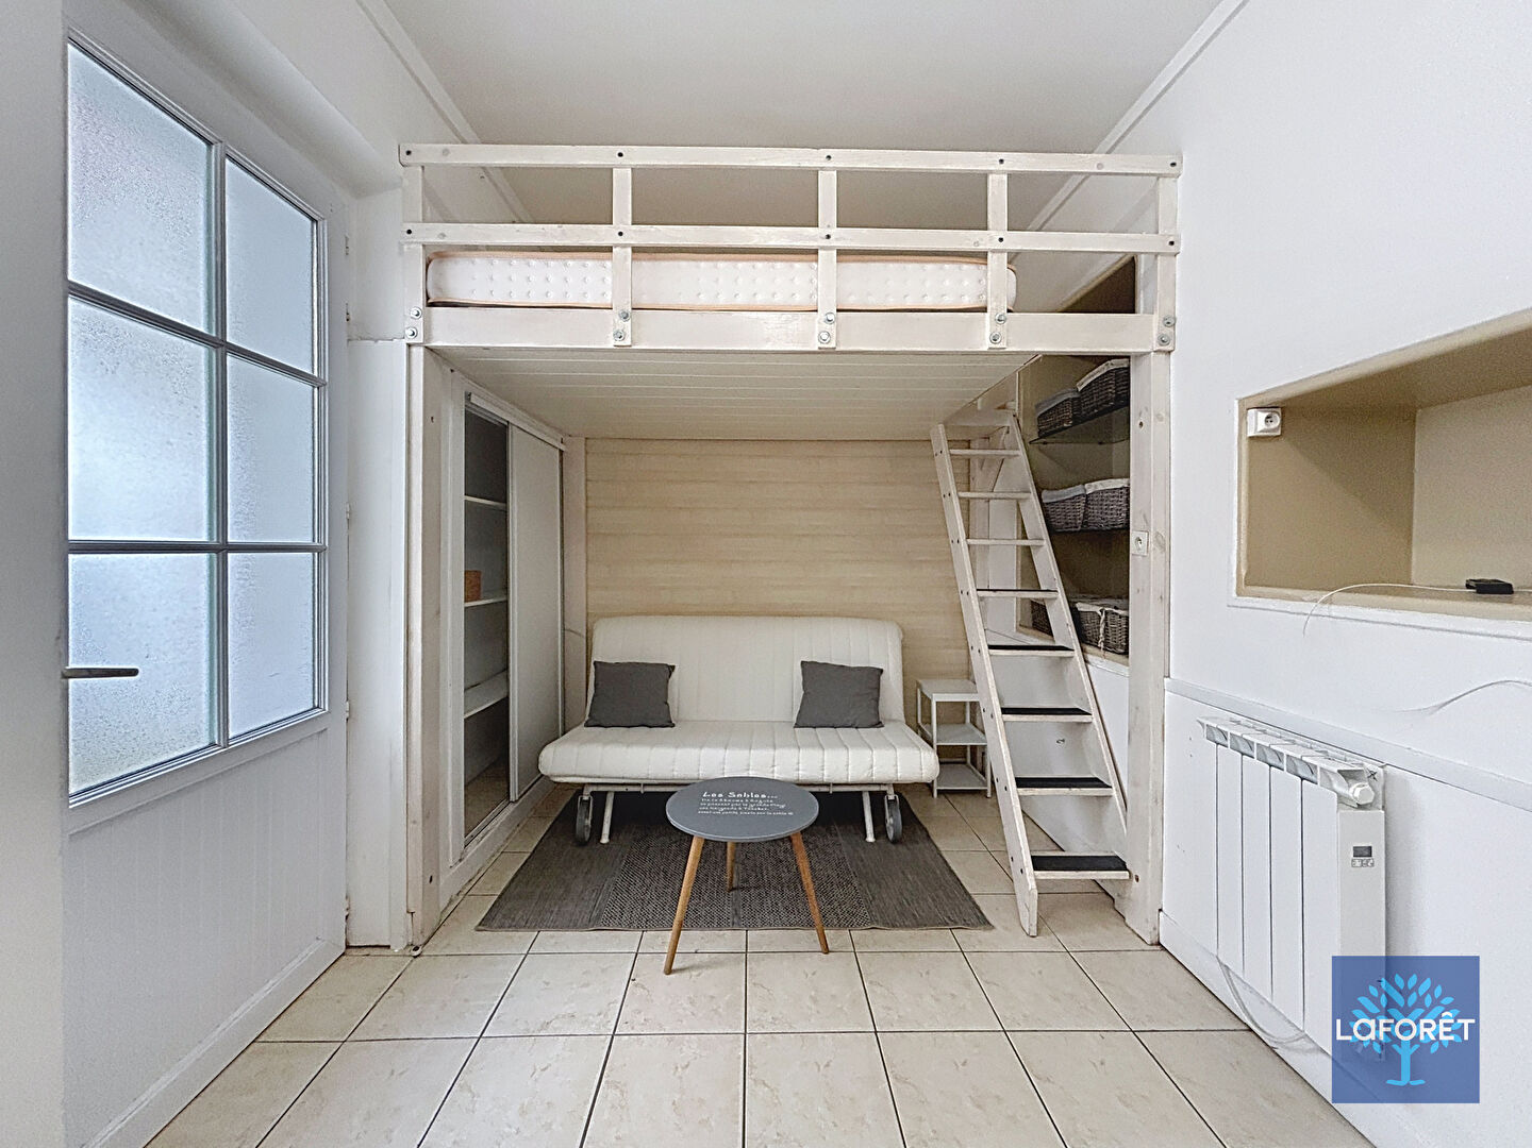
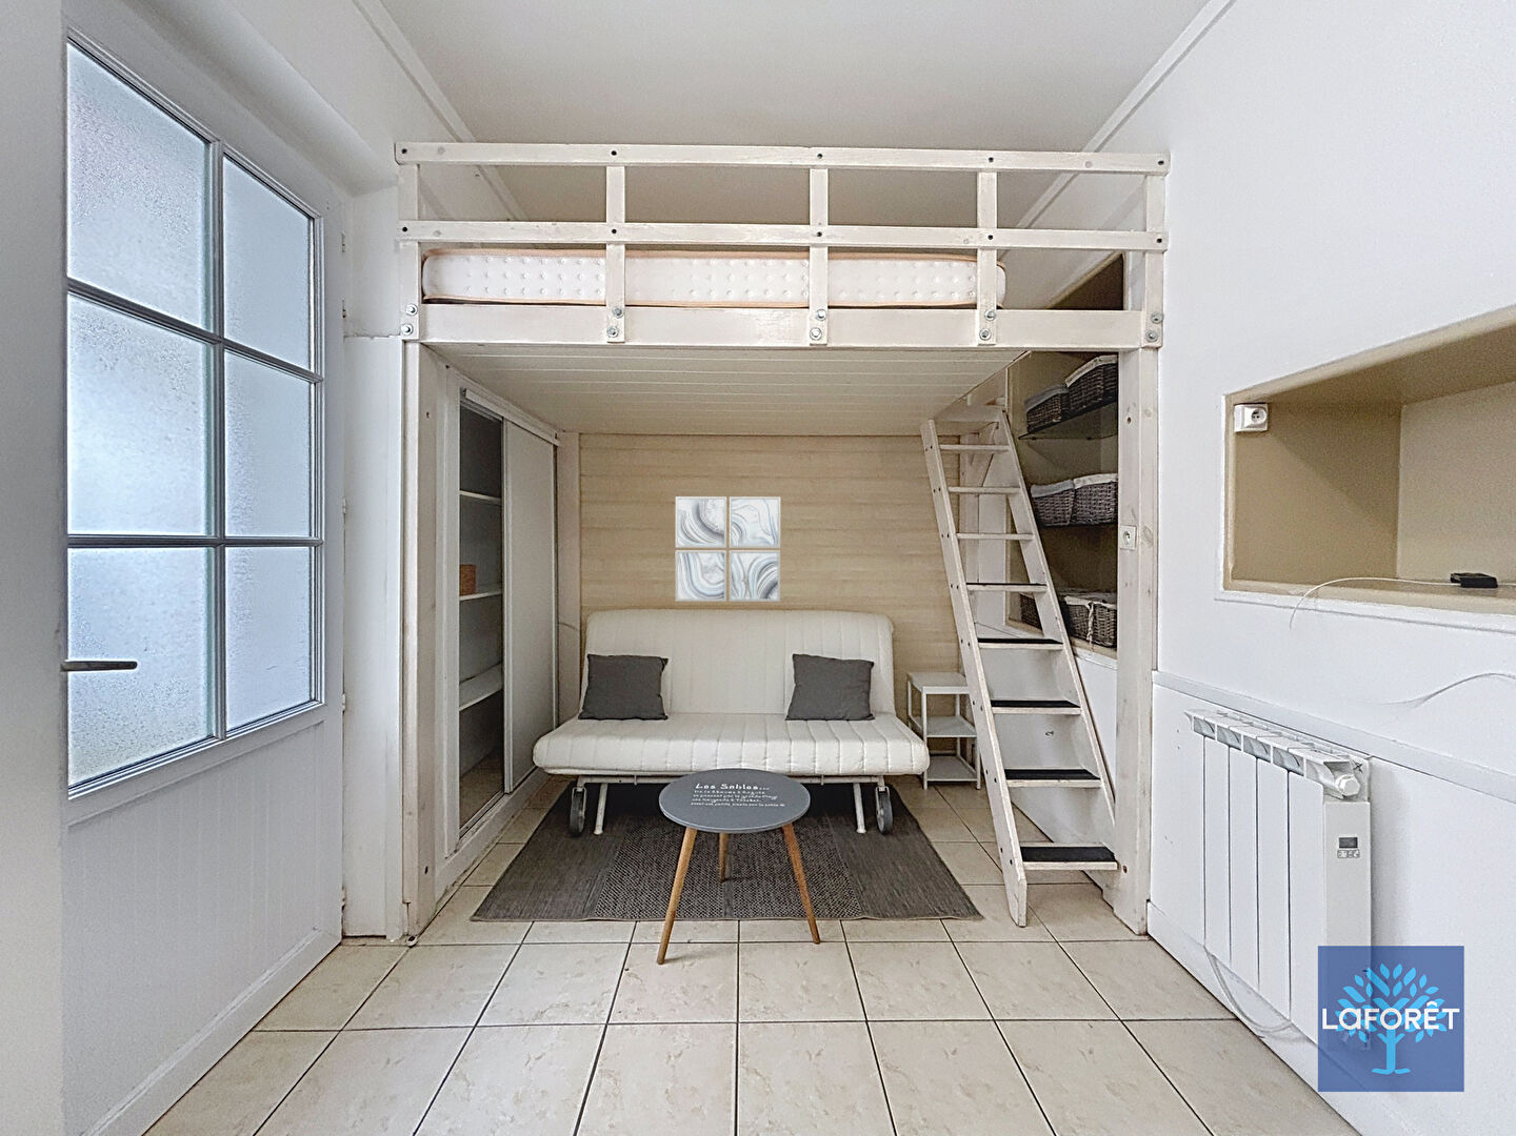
+ wall art [674,495,781,603]
